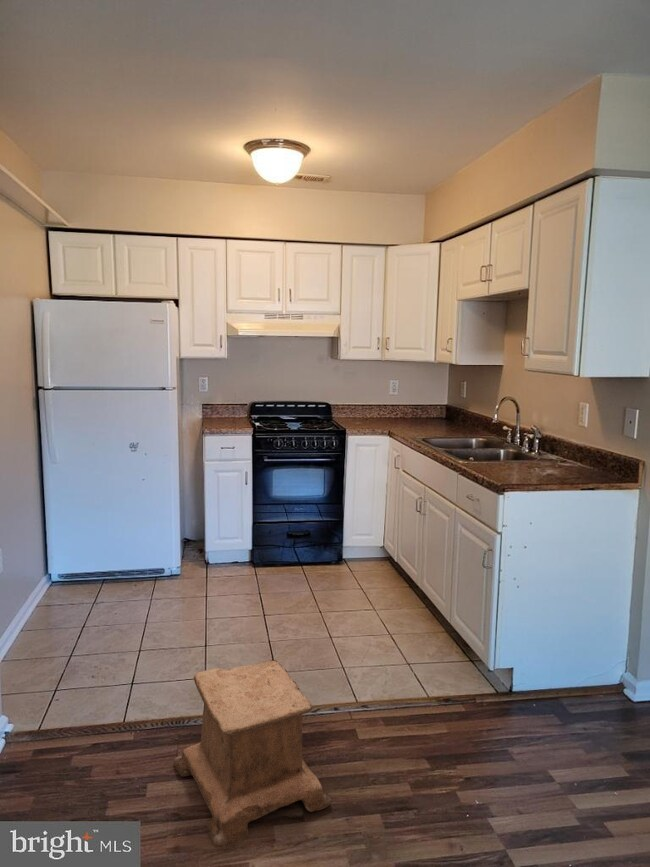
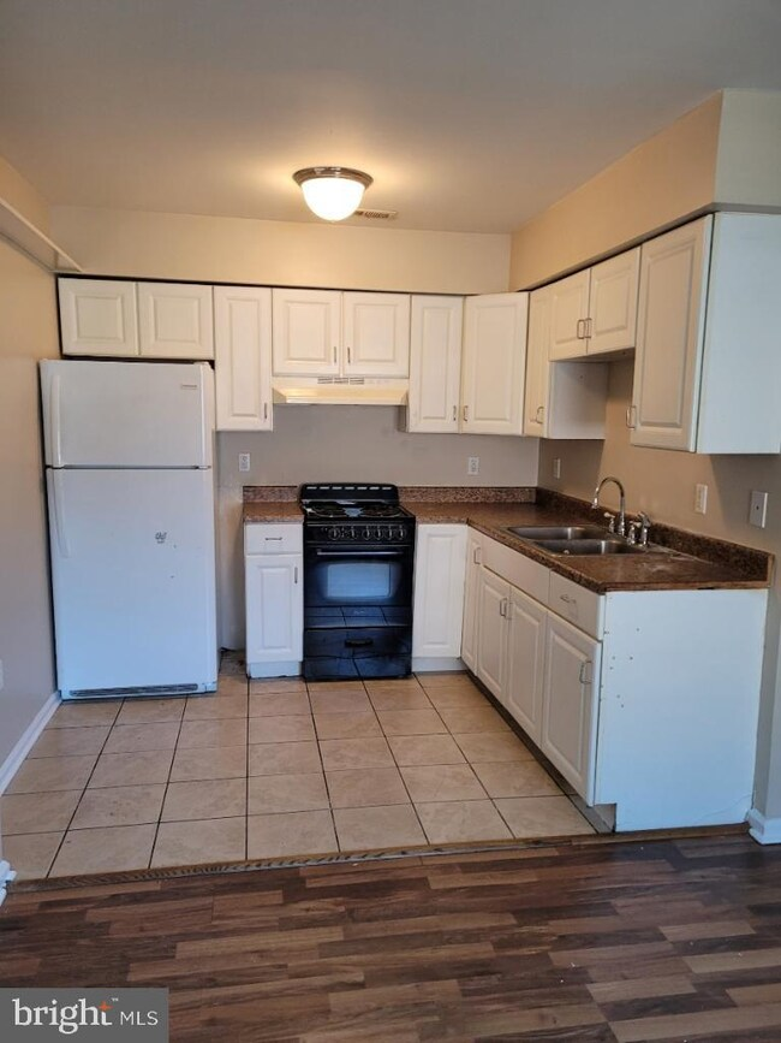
- stool [173,659,332,849]
